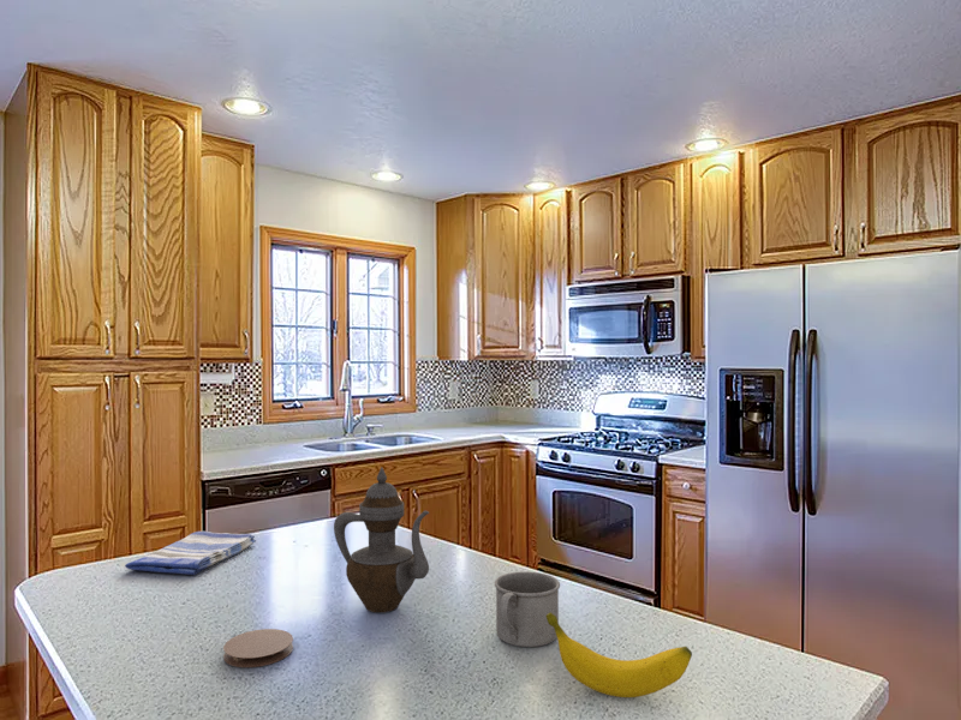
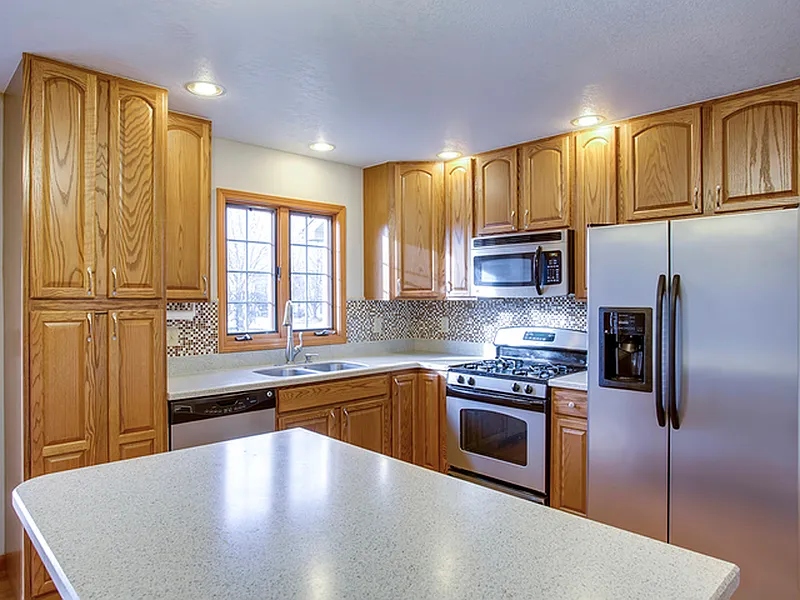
- coaster [222,628,294,668]
- banana [547,612,693,698]
- teapot [333,466,430,614]
- dish towel [124,530,257,576]
- mug [494,570,561,648]
